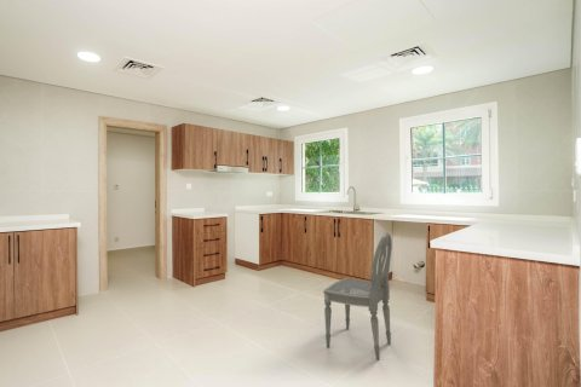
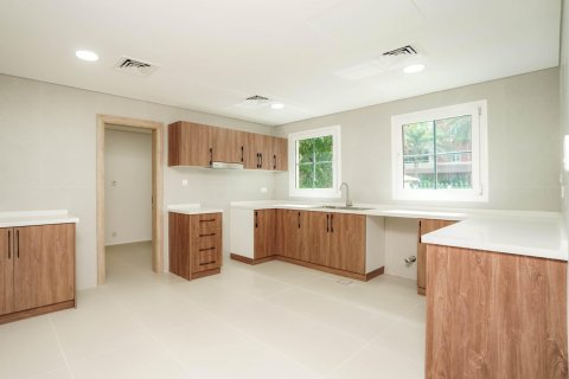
- dining chair [322,231,393,360]
